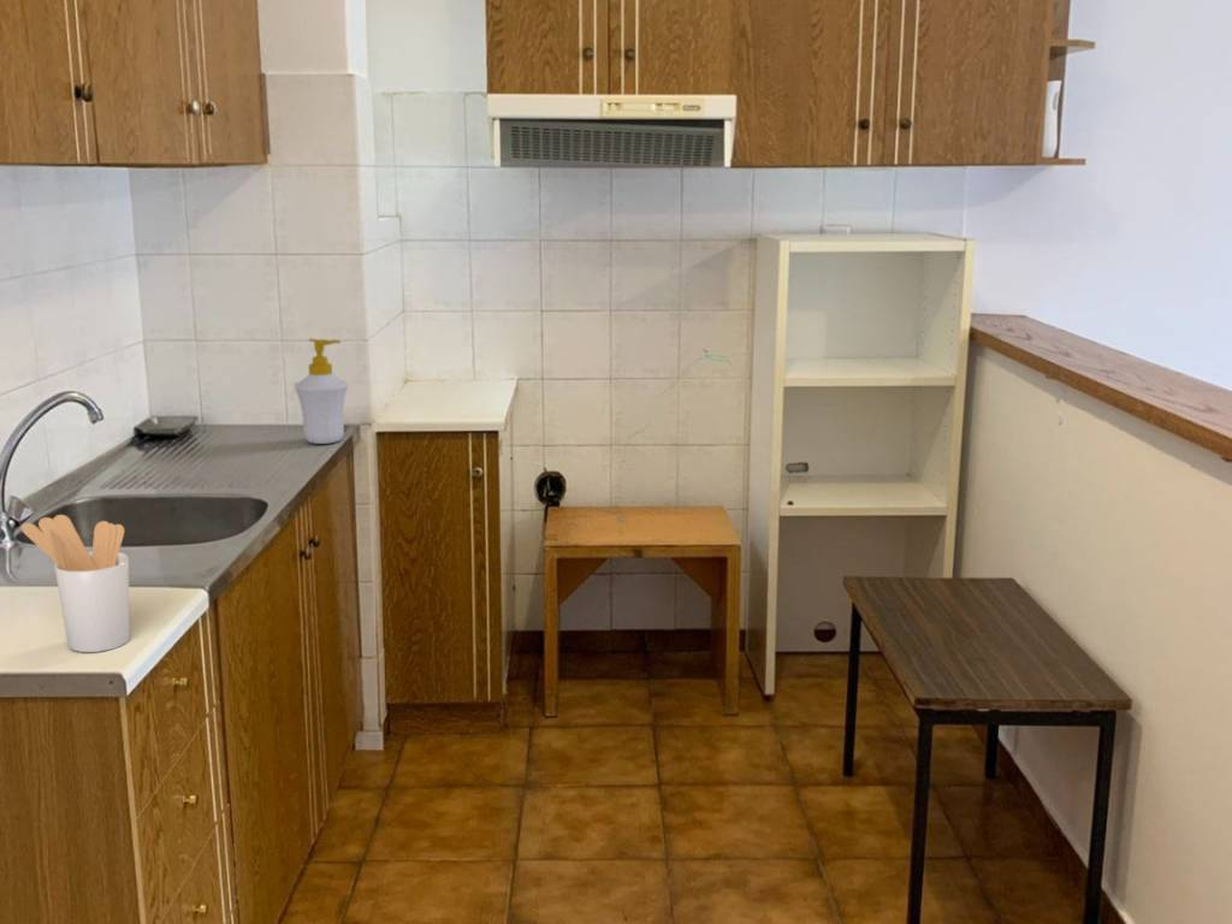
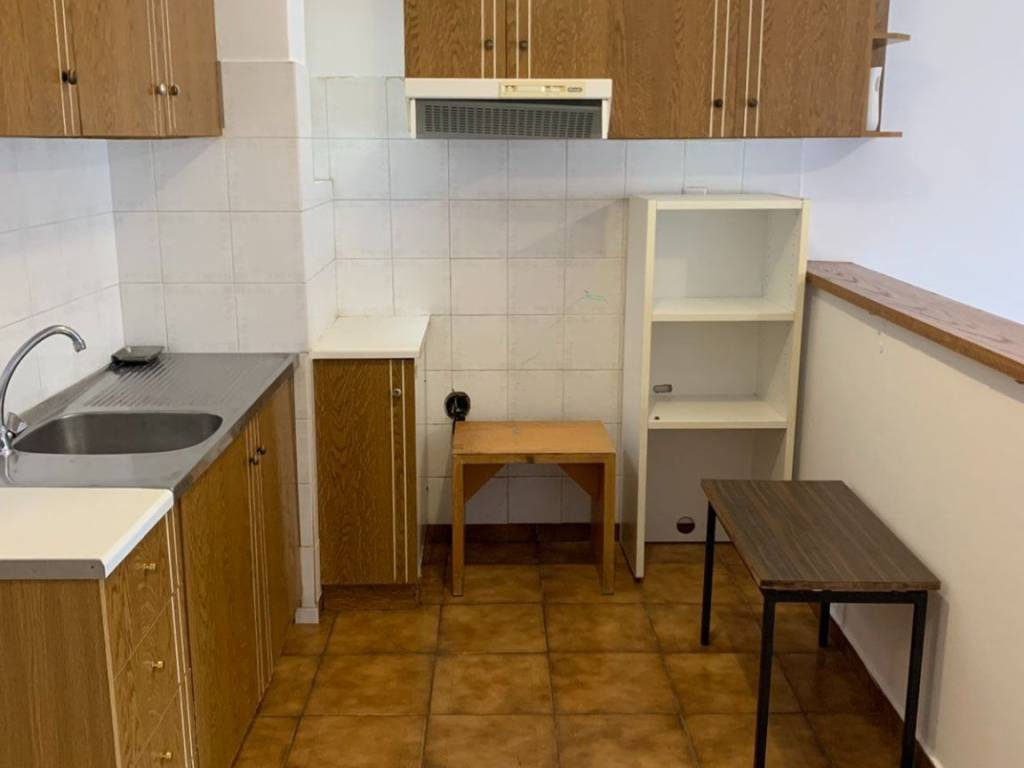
- utensil holder [20,514,131,653]
- soap bottle [292,337,350,445]
